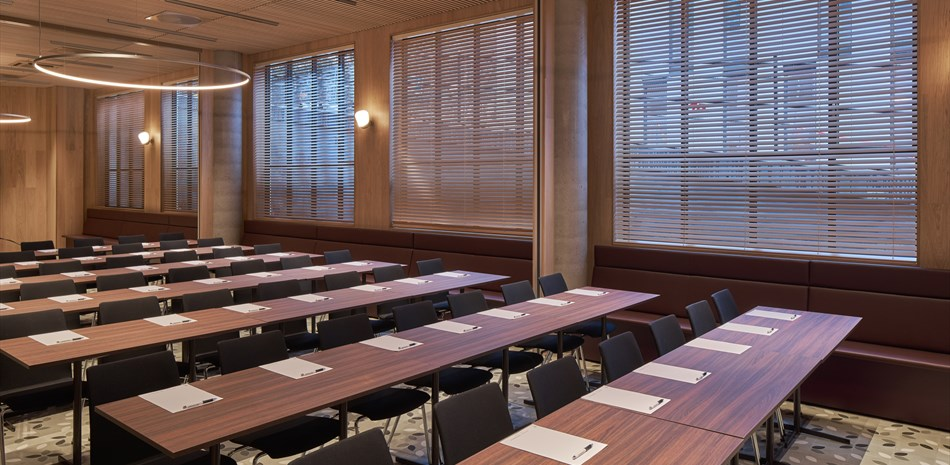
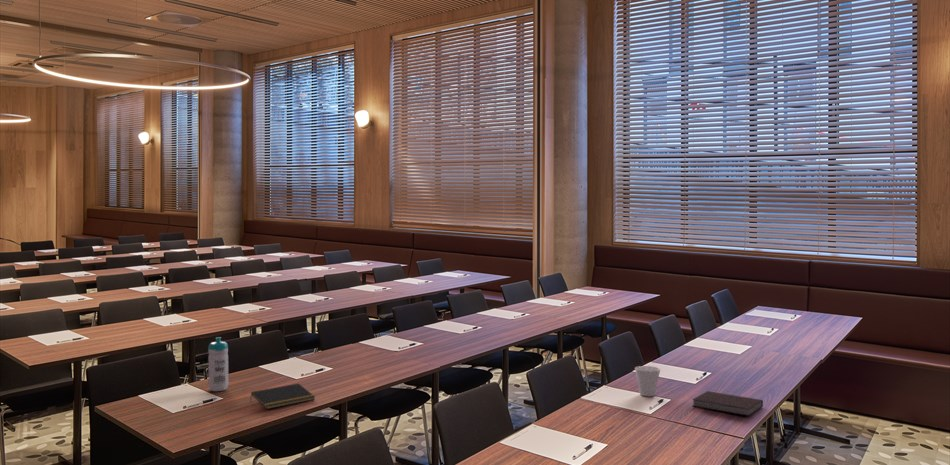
+ notepad [249,383,316,410]
+ cup [634,365,661,397]
+ notebook [691,390,764,417]
+ water bottle [207,336,229,392]
